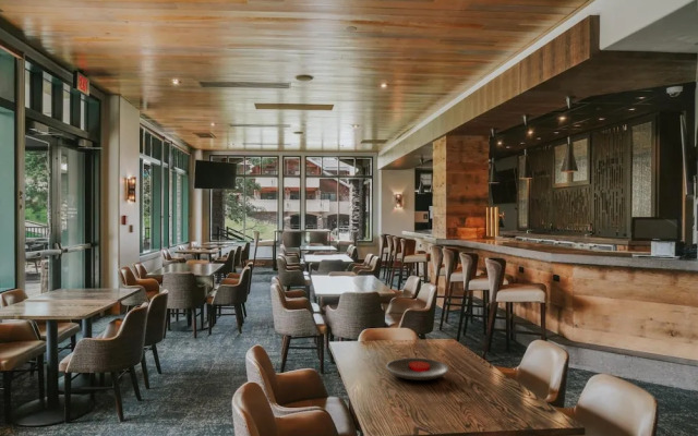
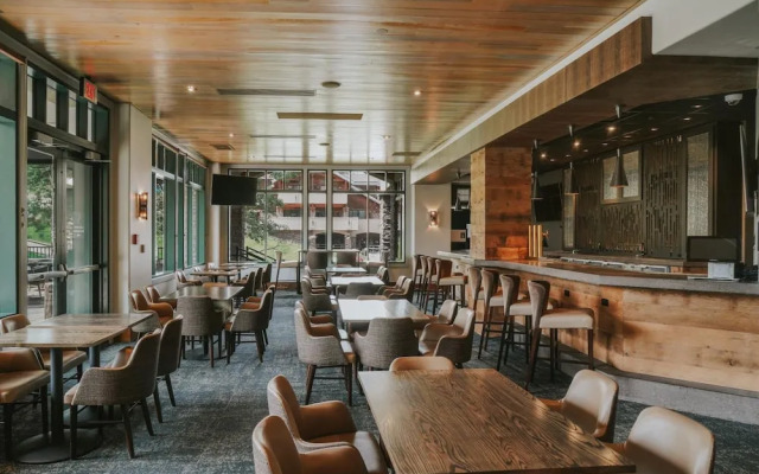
- plate [385,356,449,382]
